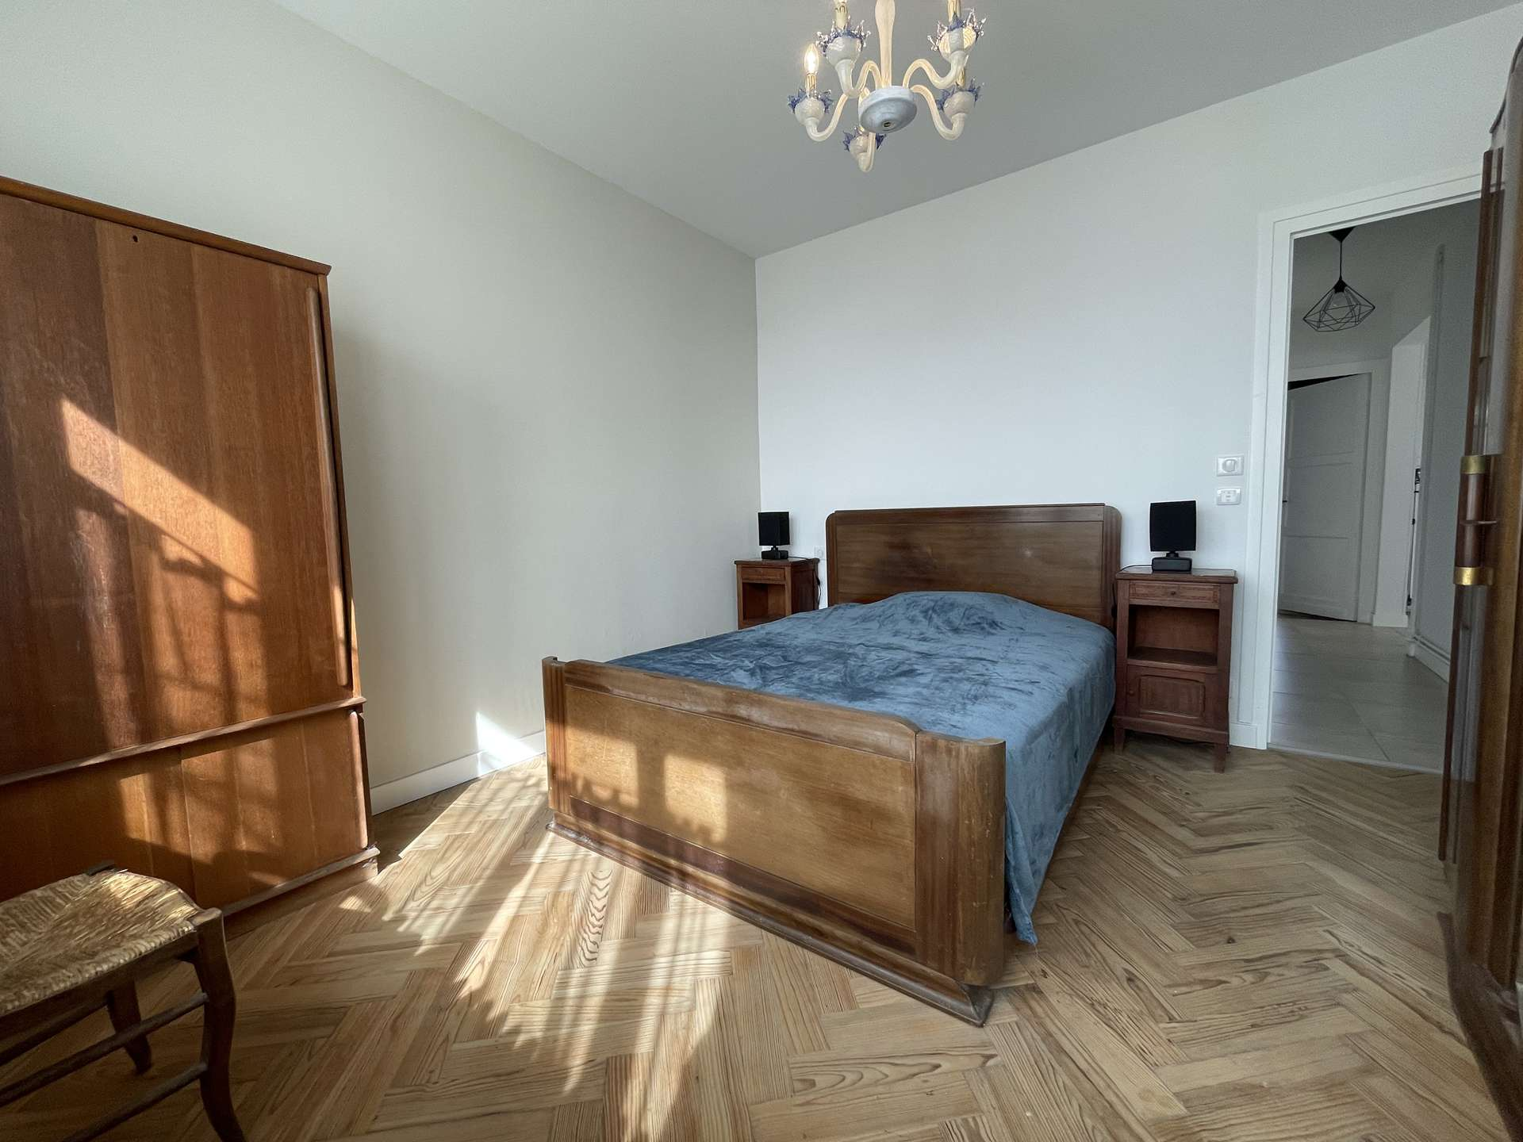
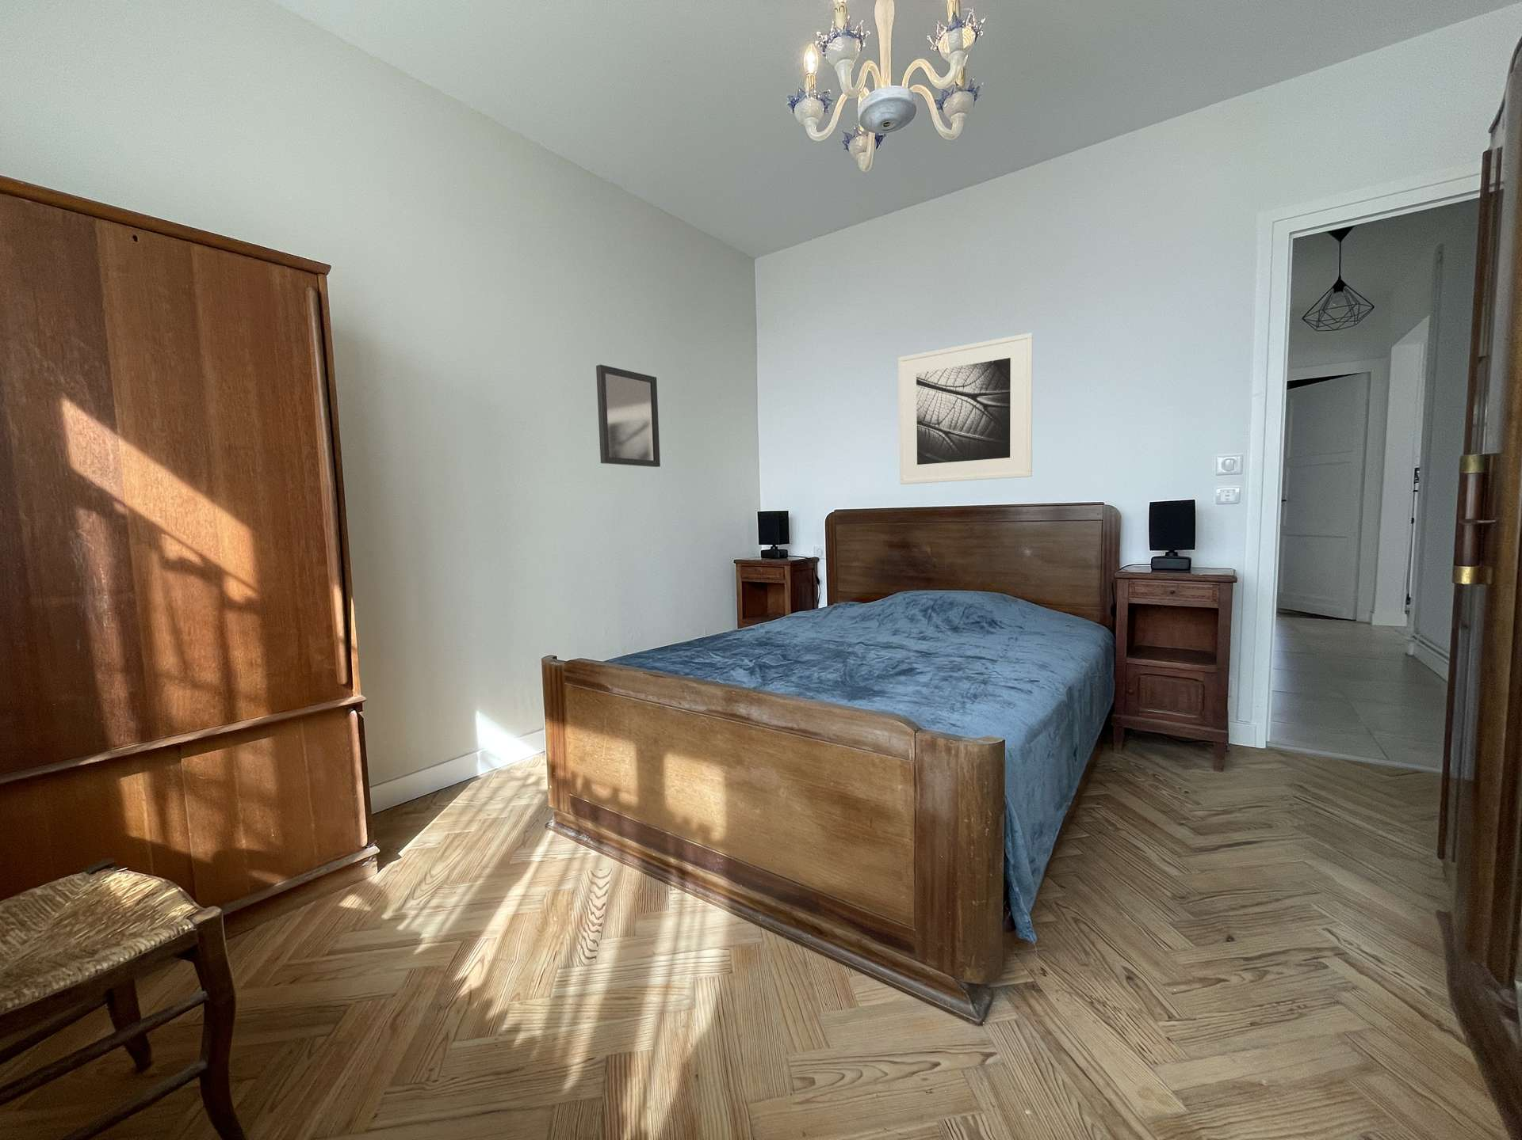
+ home mirror [596,364,662,468]
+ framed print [898,333,1034,485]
